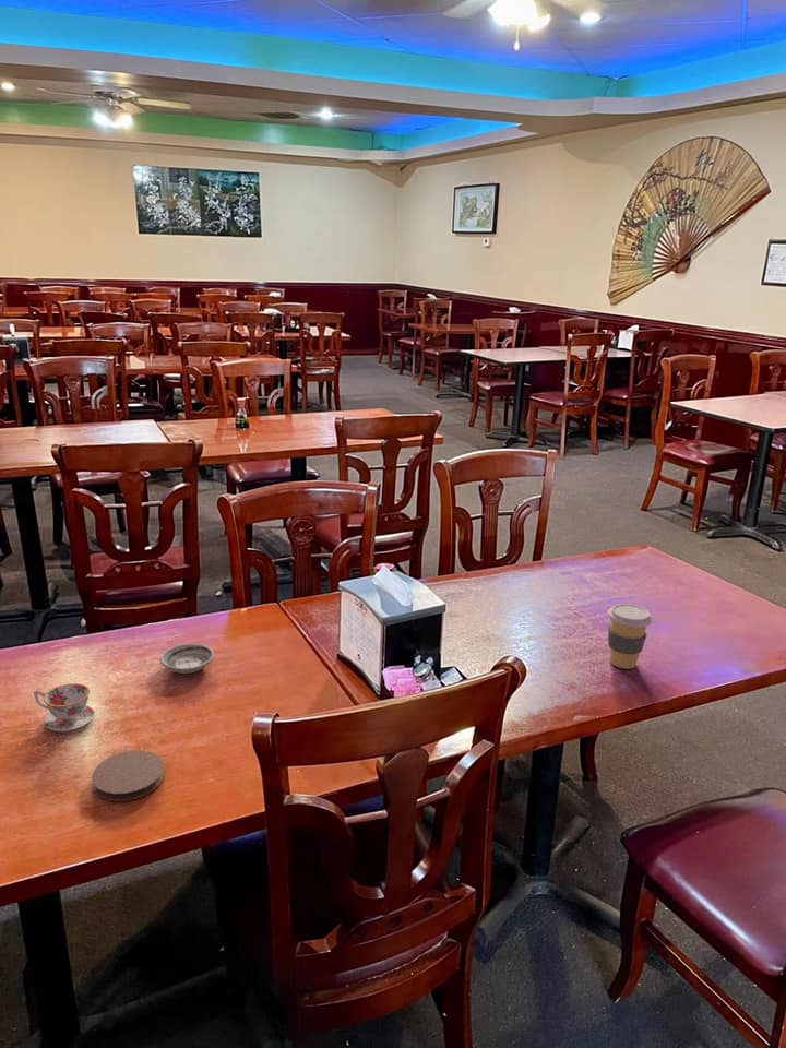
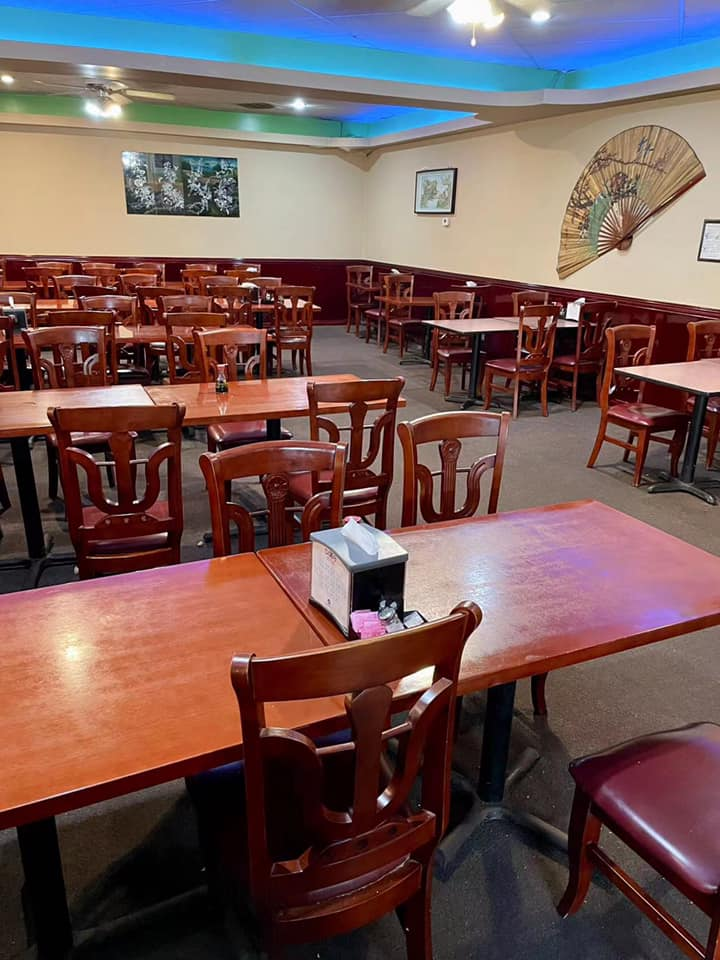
- saucer [159,643,215,675]
- teacup [33,682,96,733]
- coffee cup [607,603,654,670]
- coaster [91,749,166,802]
